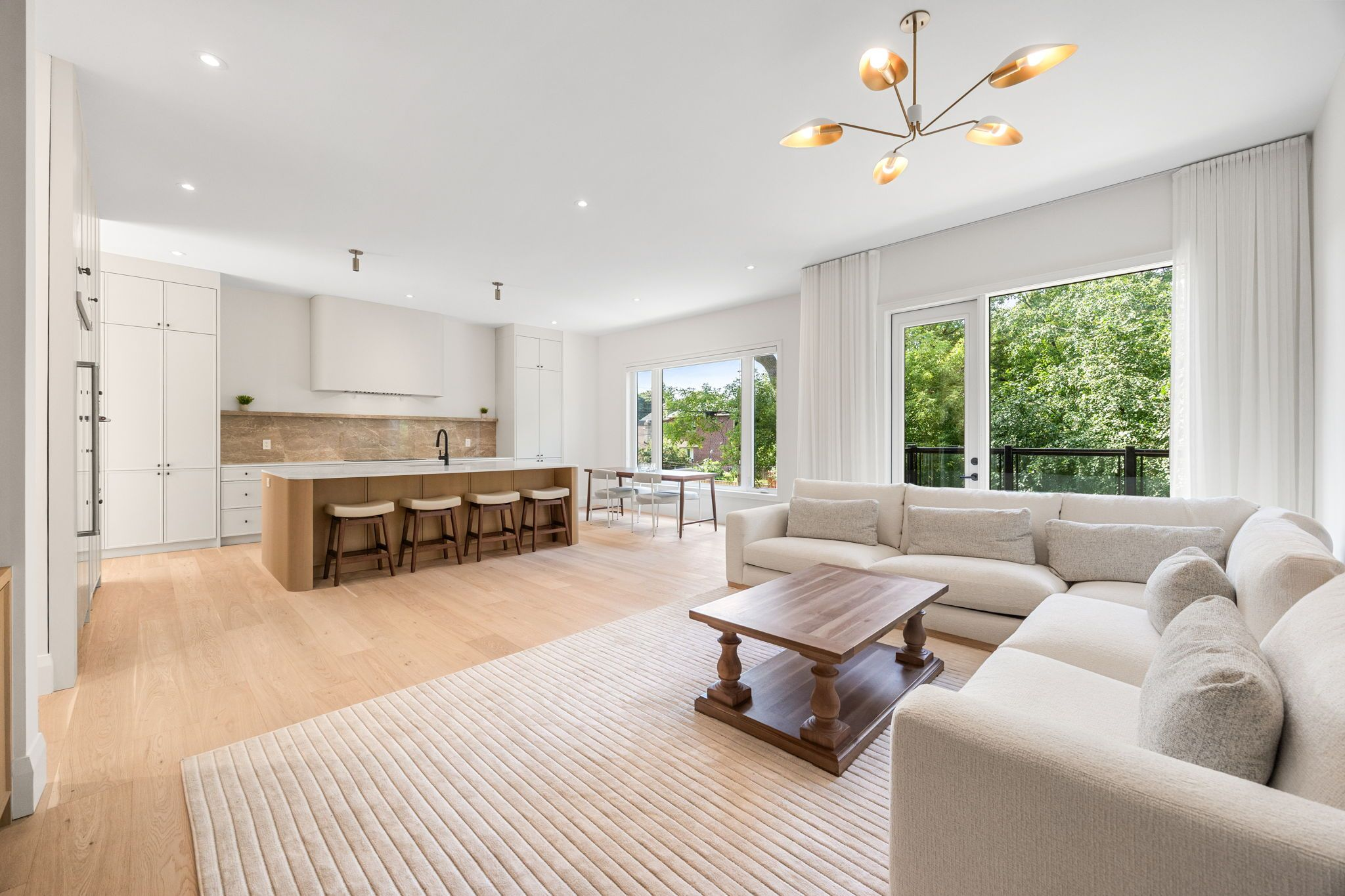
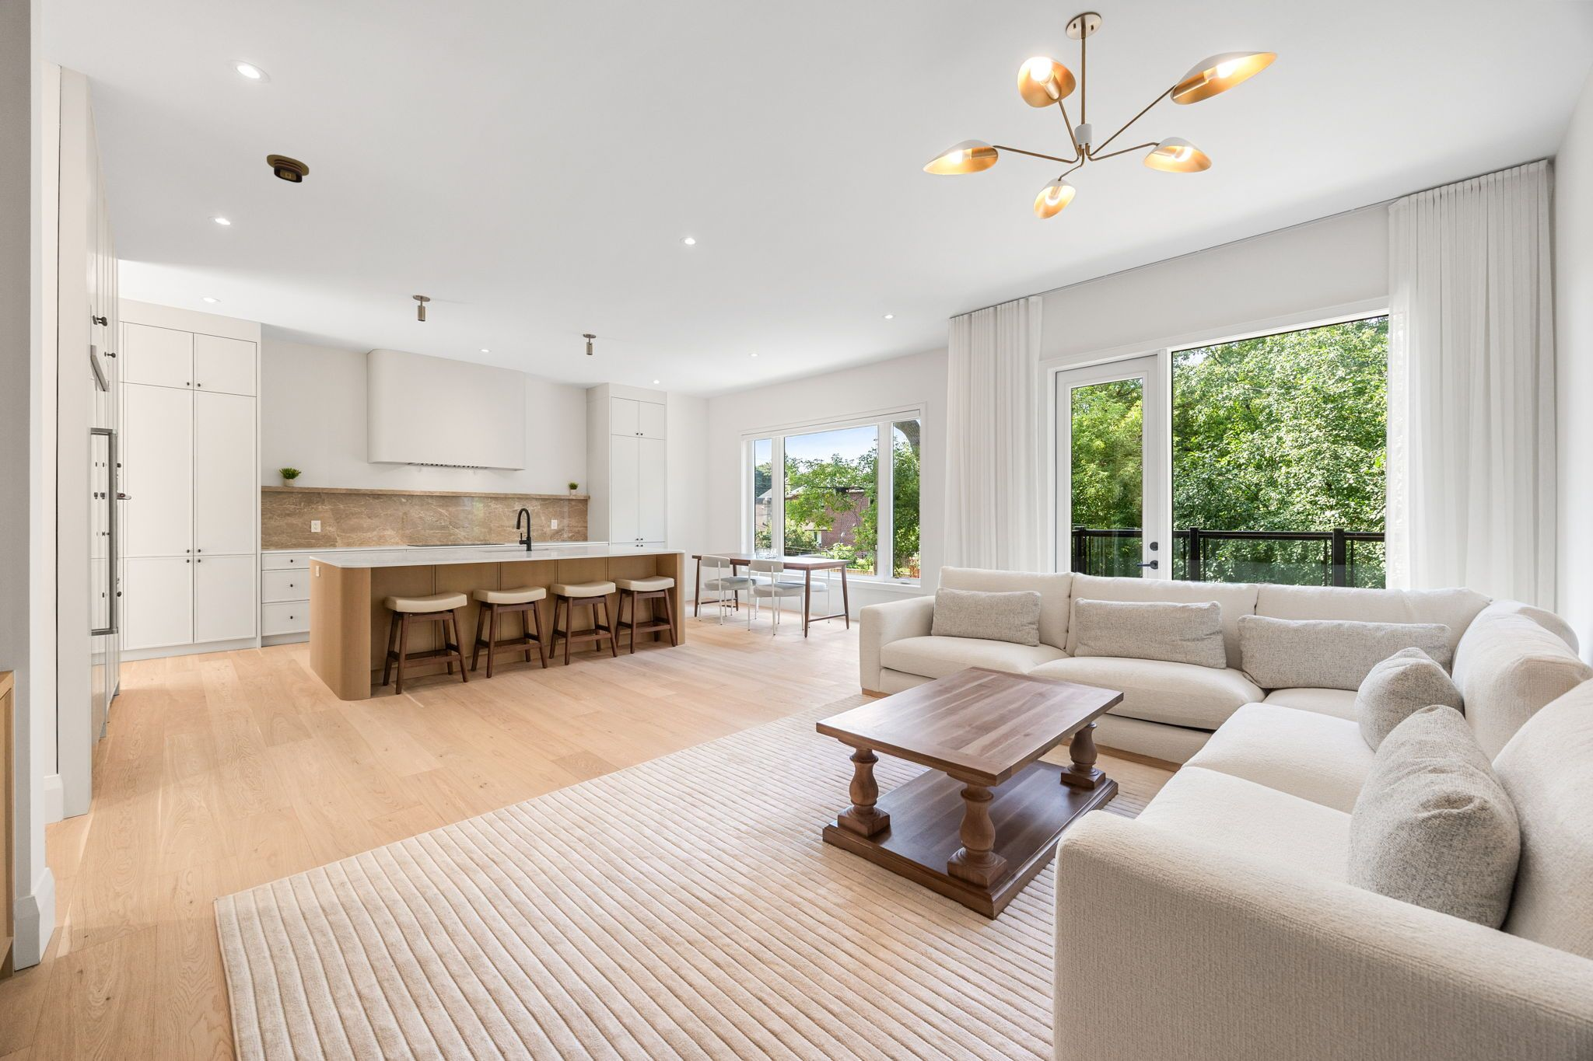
+ recessed light [266,154,309,184]
